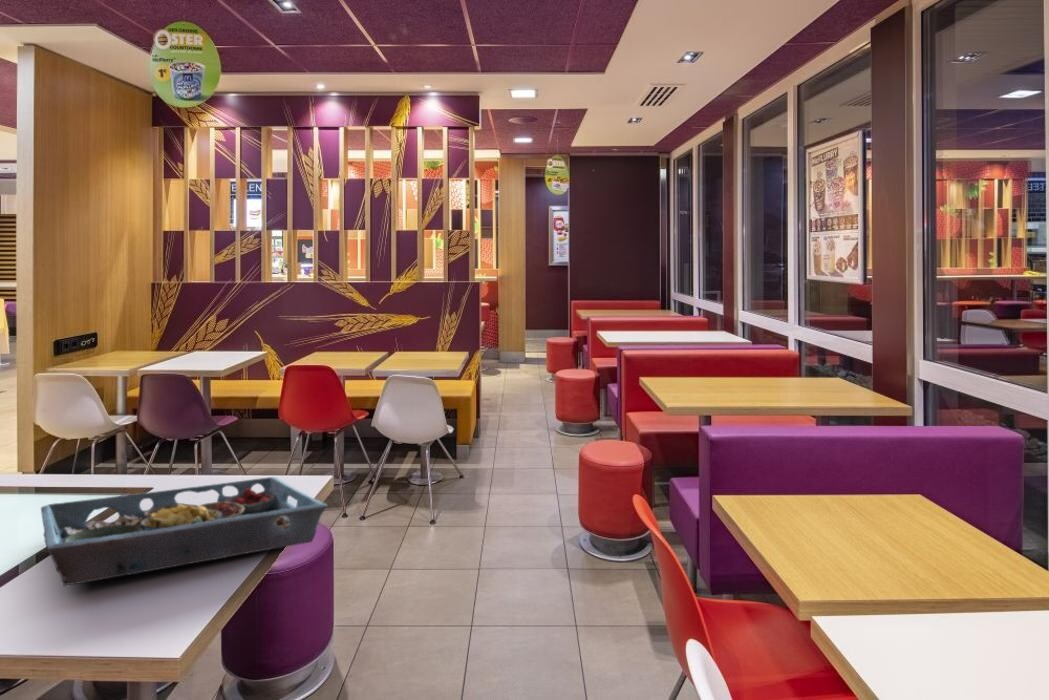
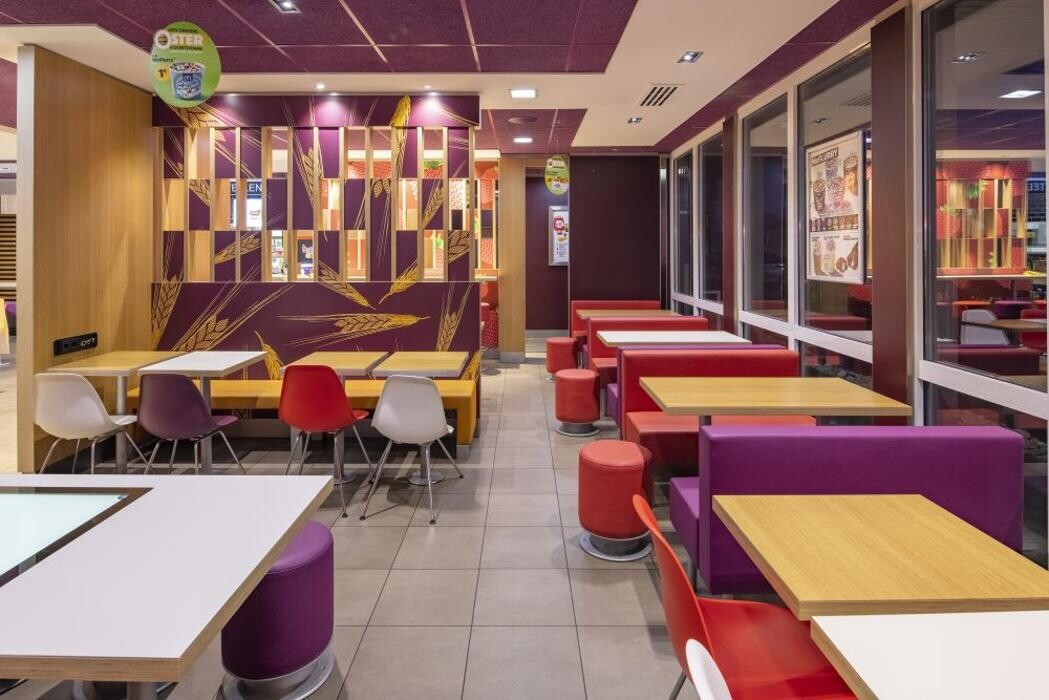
- serving tray [40,476,328,587]
